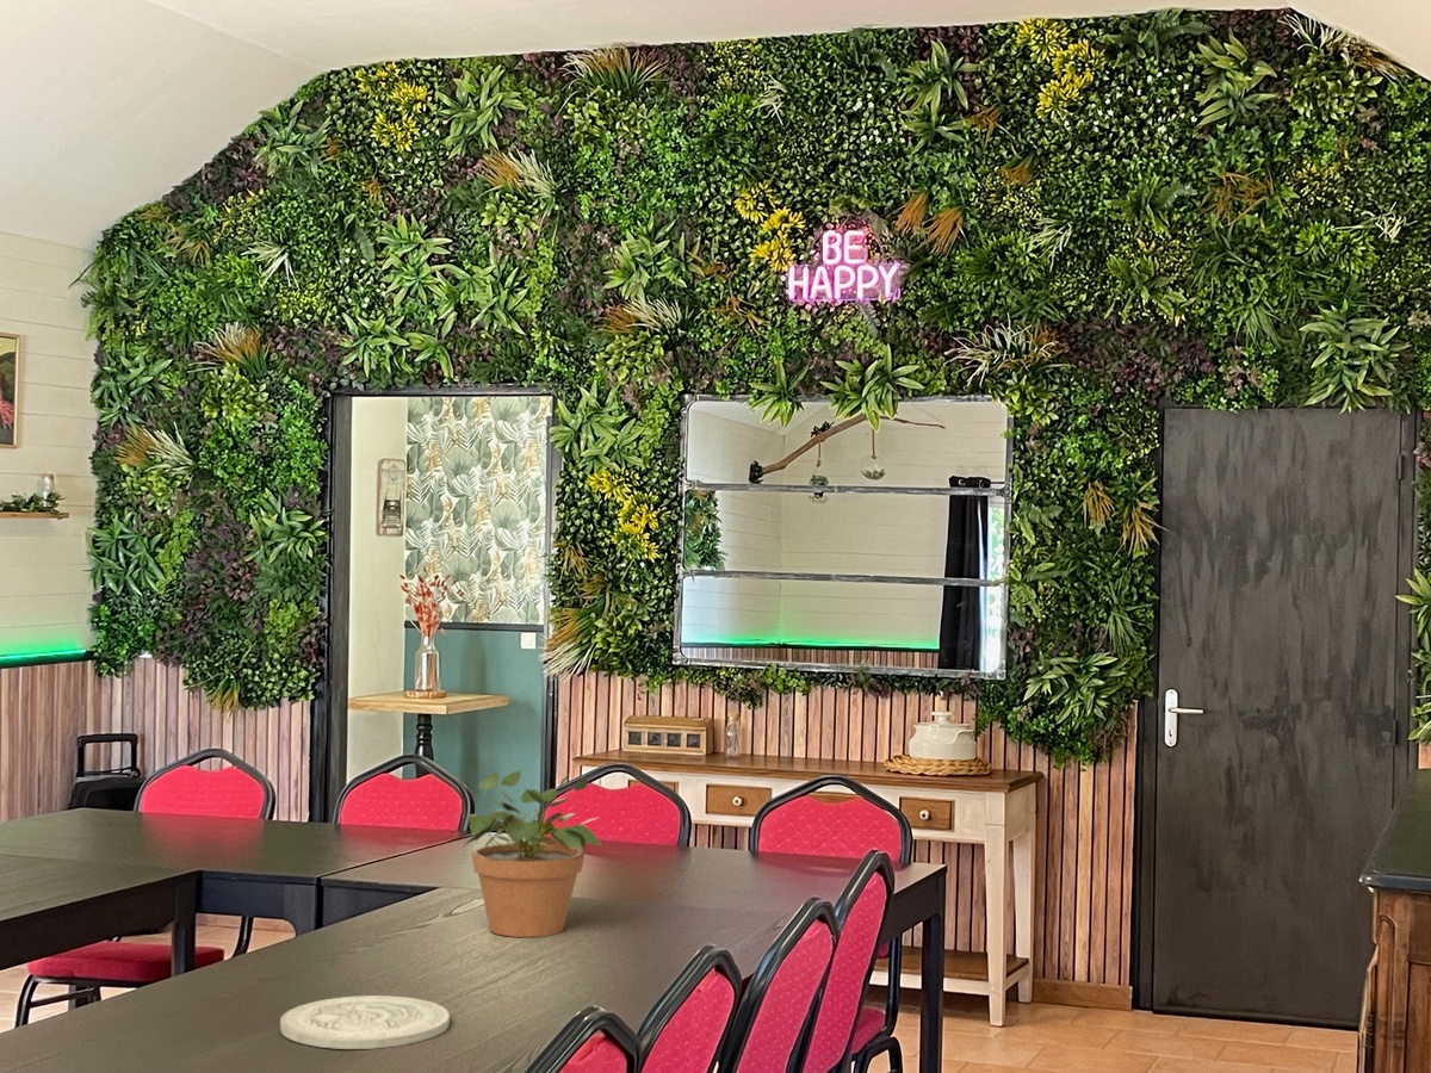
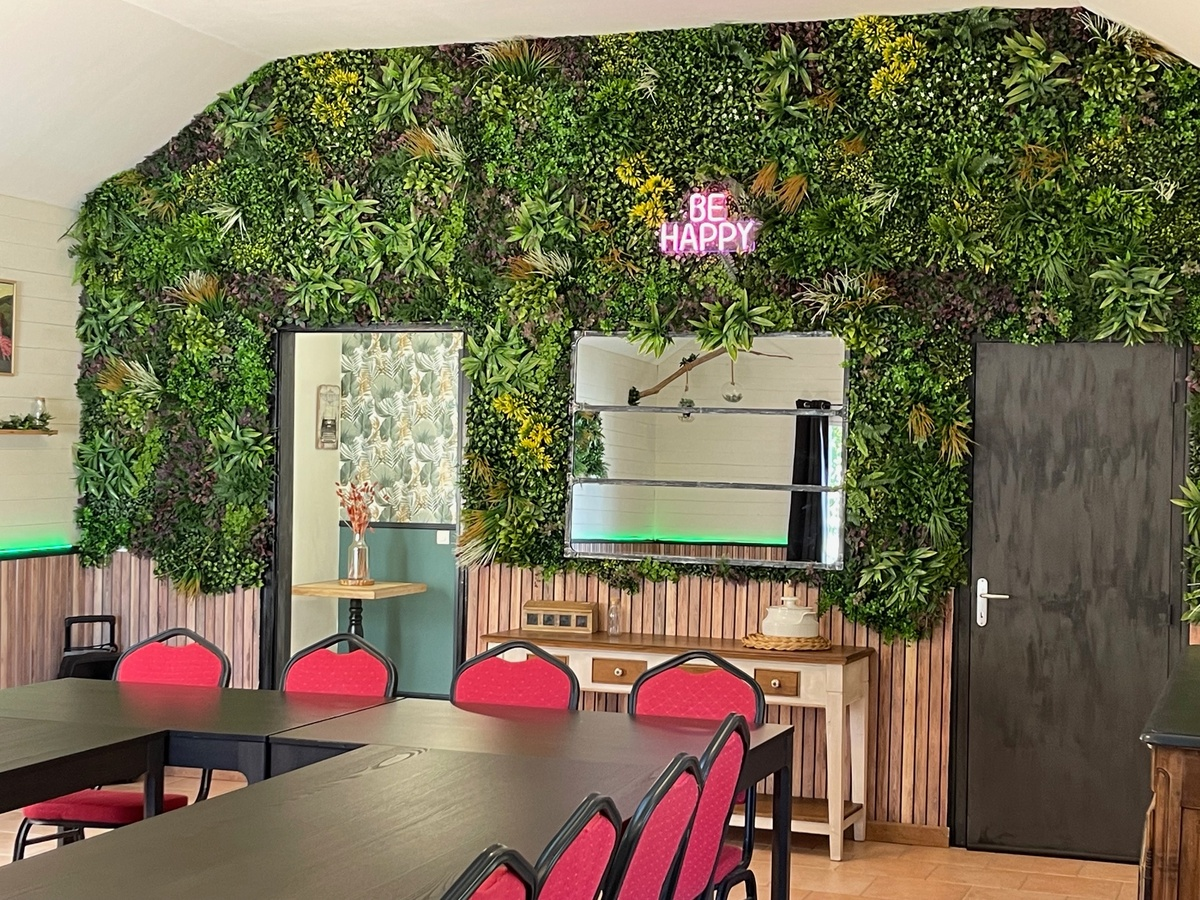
- potted plant [463,769,605,938]
- plate [279,994,451,1050]
